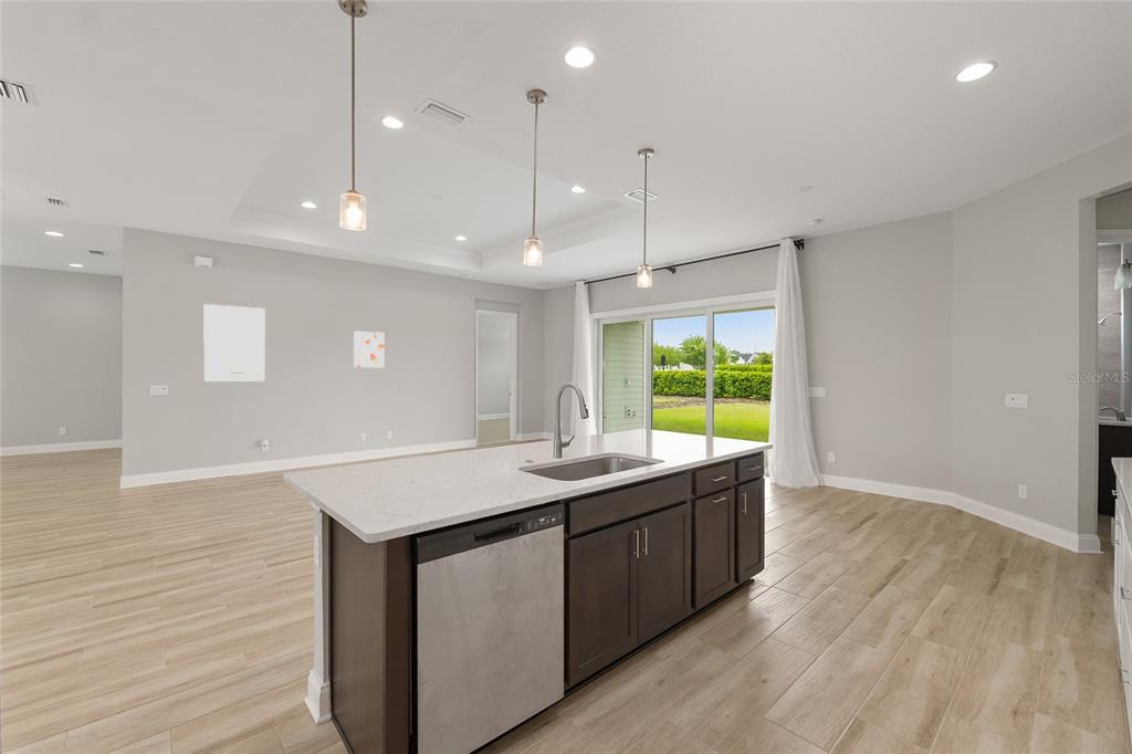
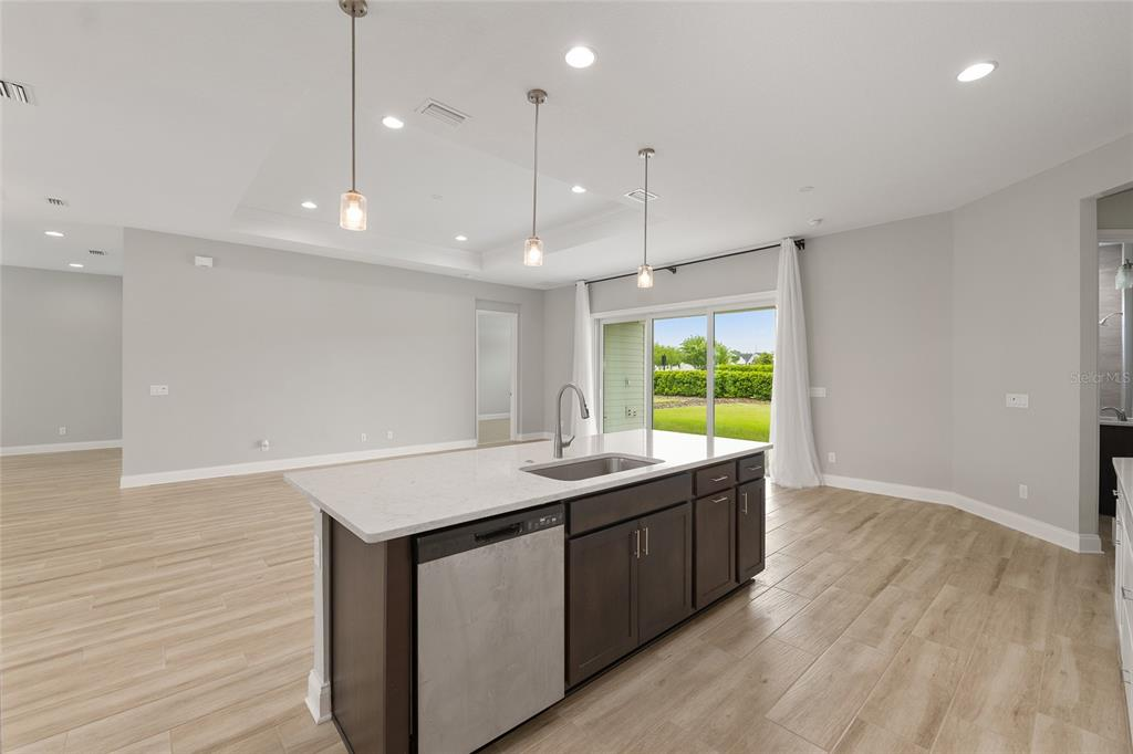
- wall art [353,329,385,368]
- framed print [202,303,266,383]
